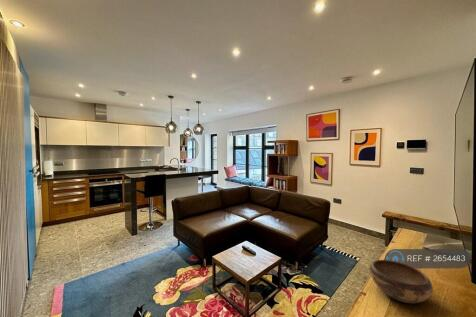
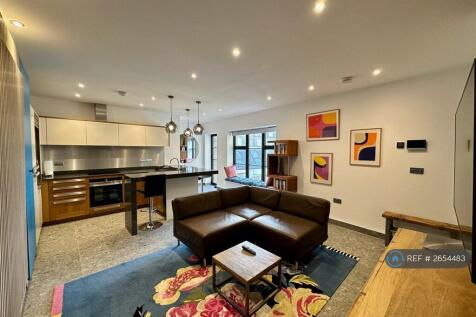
- decorative bowl [368,259,434,304]
